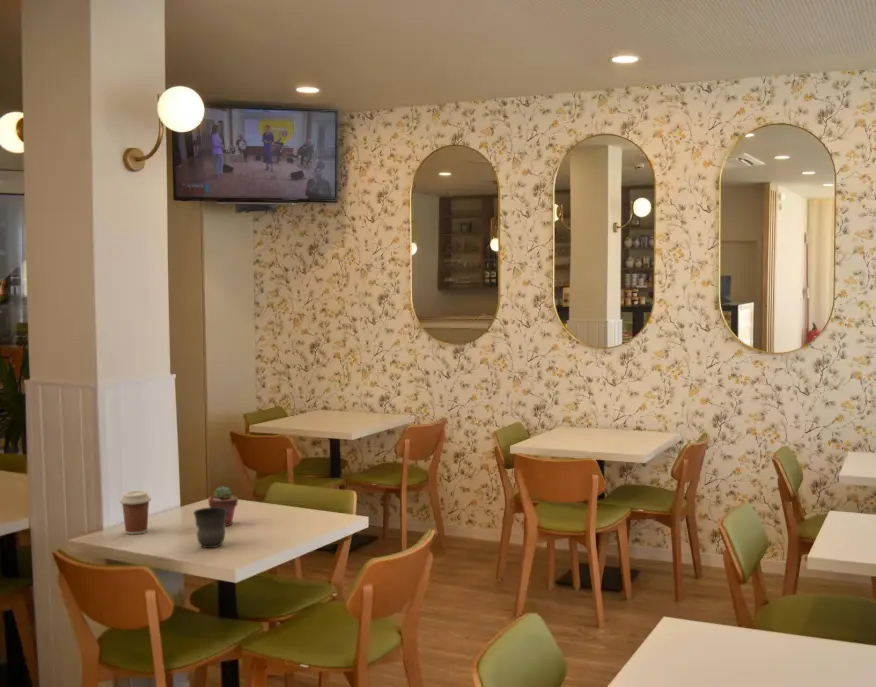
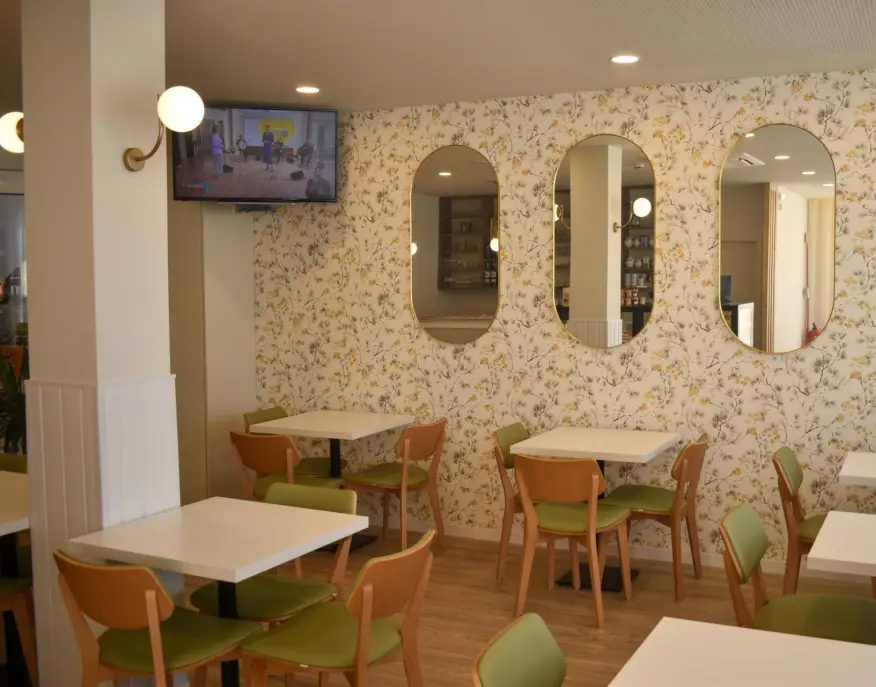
- mug [193,506,227,549]
- coffee cup [119,490,152,535]
- potted succulent [208,485,239,527]
